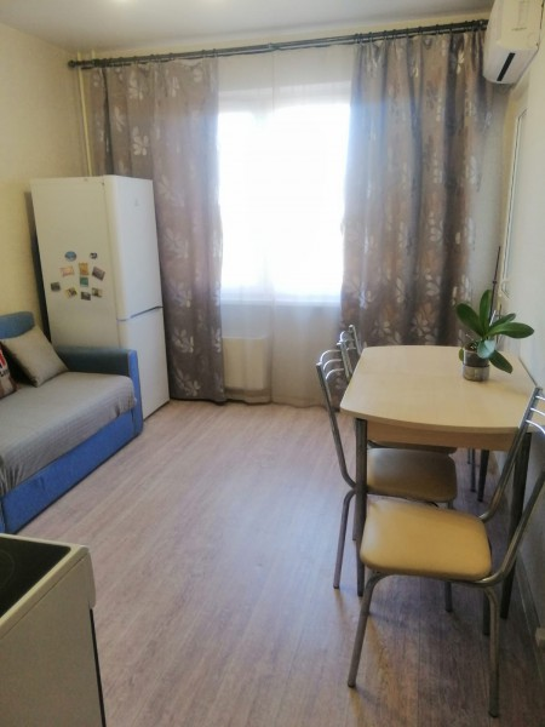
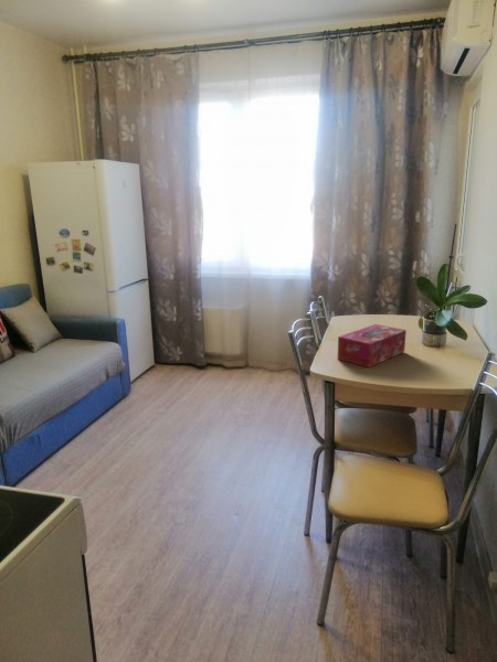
+ tissue box [337,323,408,369]
